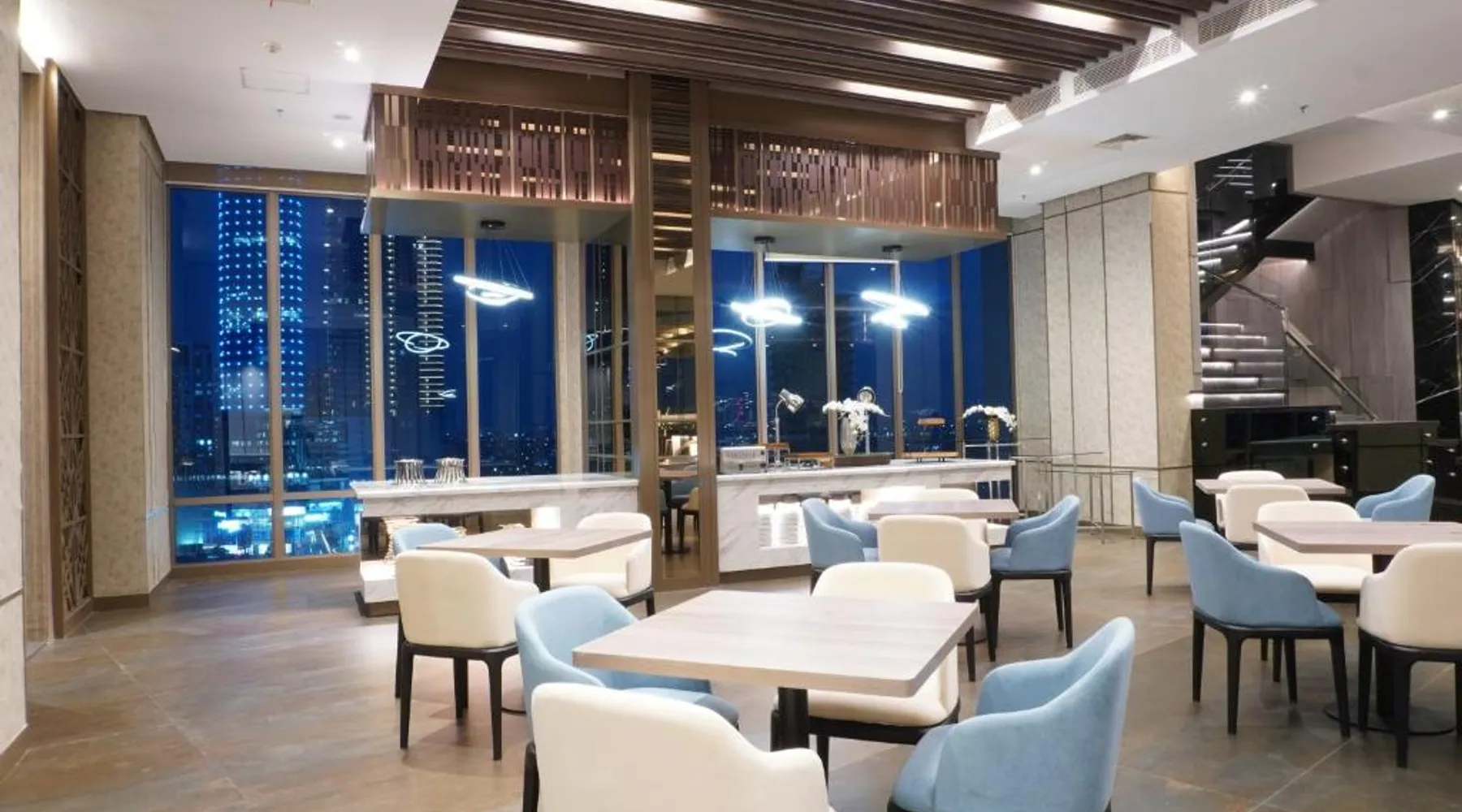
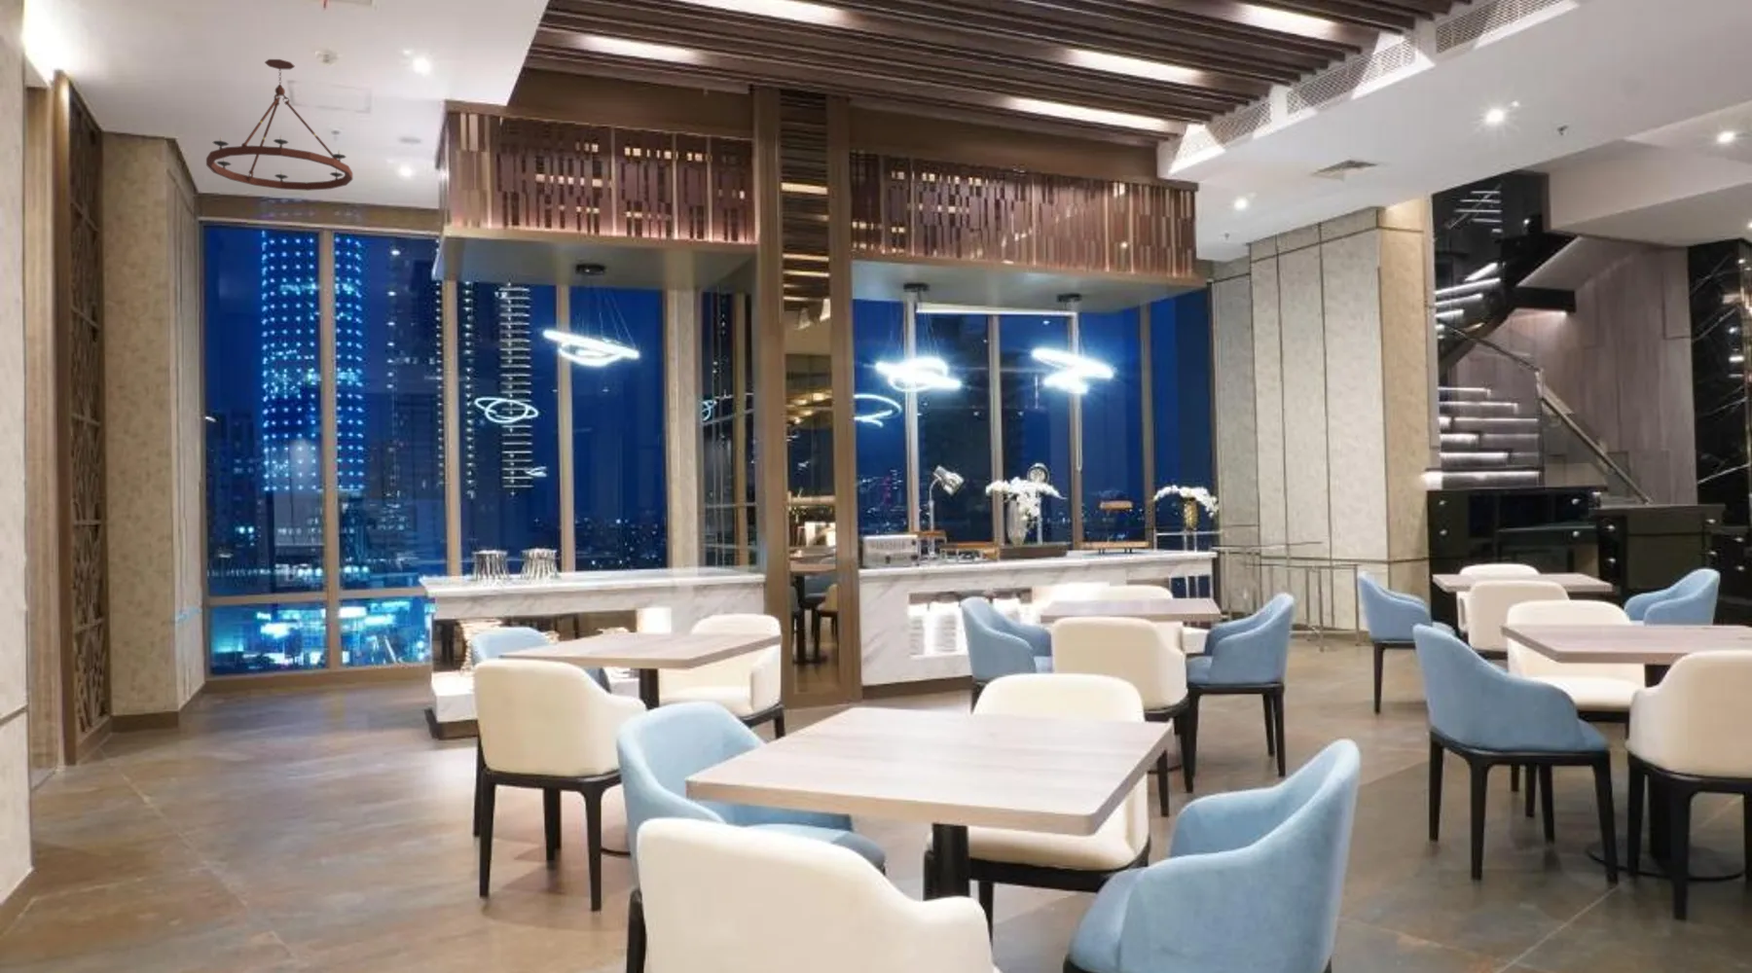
+ chandelier [205,59,354,192]
